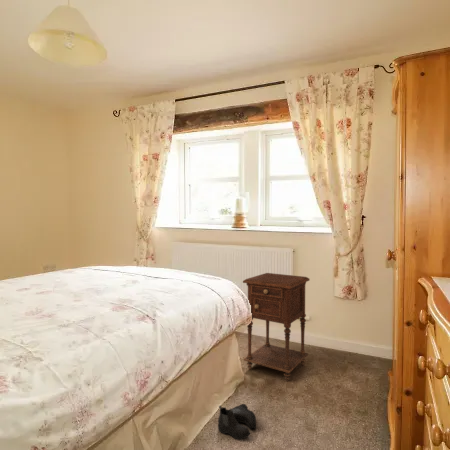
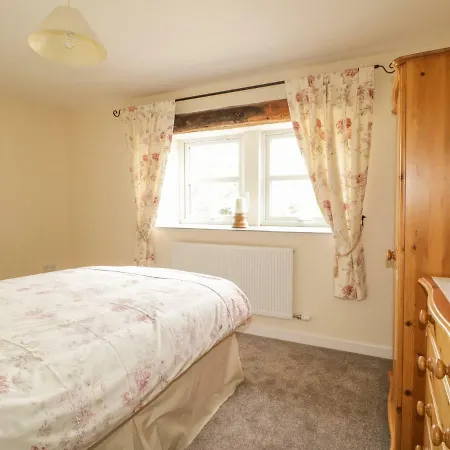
- boots [217,403,257,440]
- nightstand [242,272,311,382]
